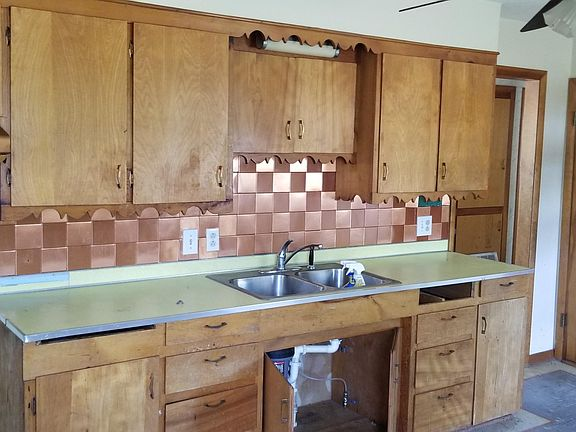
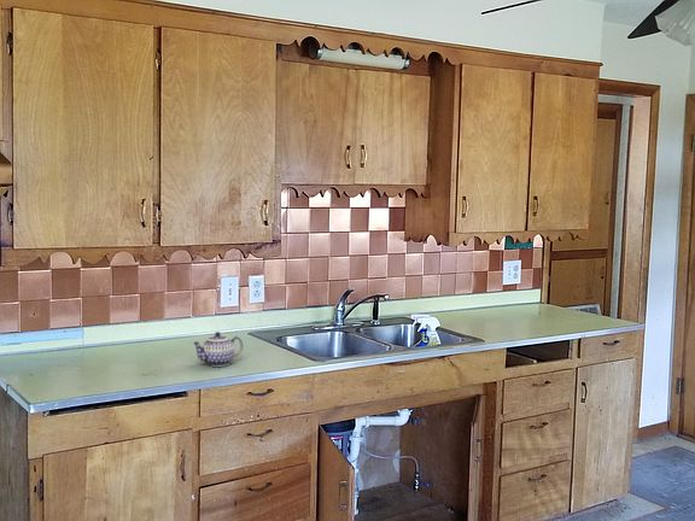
+ teapot [192,330,244,368]
